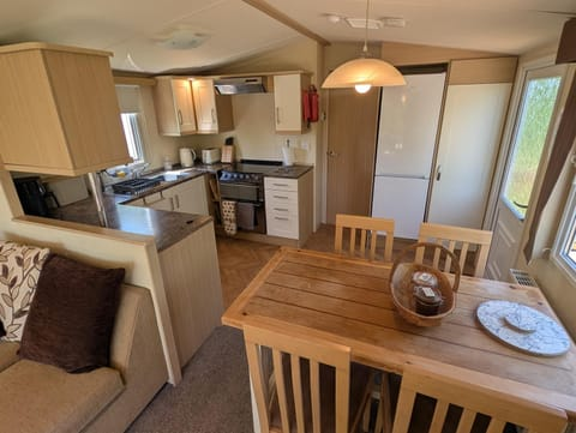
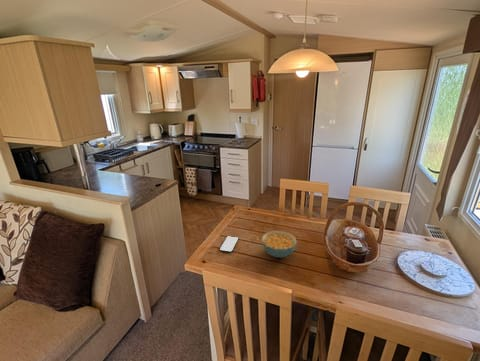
+ smartphone [219,235,239,253]
+ cereal bowl [261,230,298,258]
